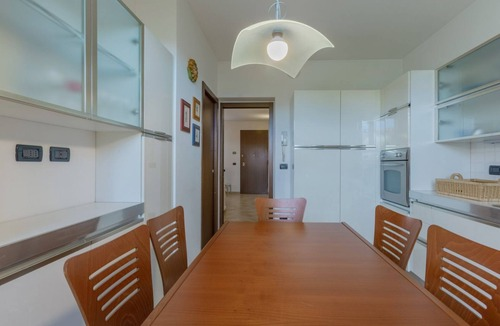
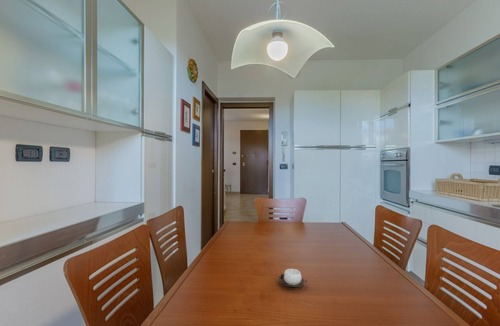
+ cup [277,268,308,288]
